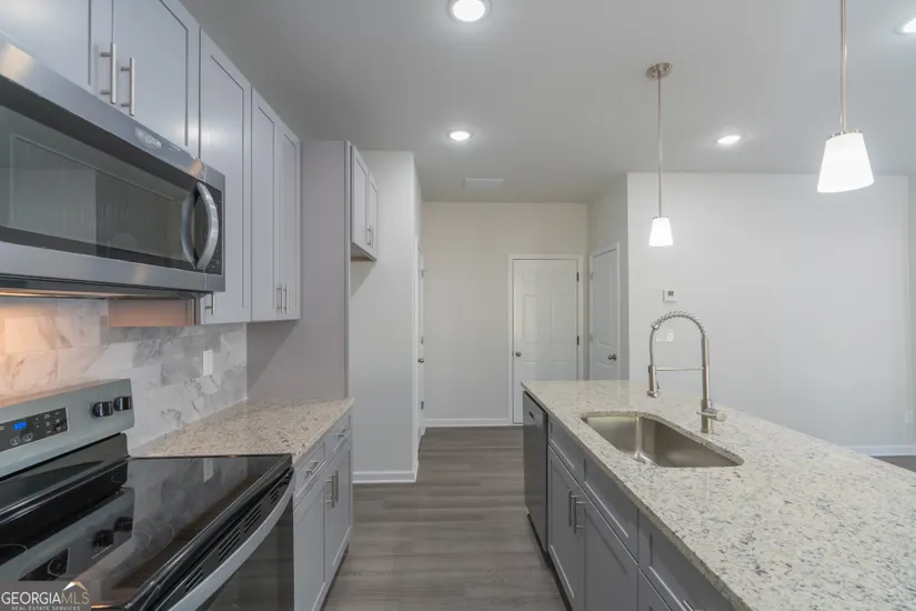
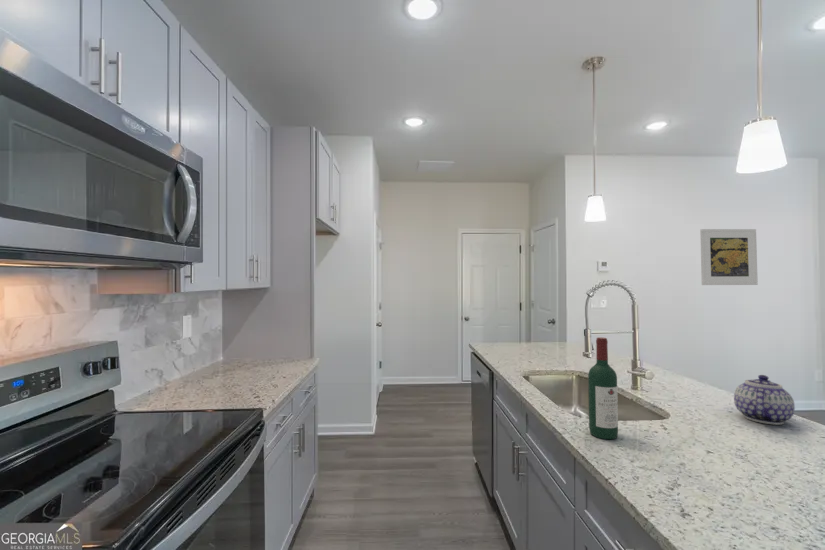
+ wine bottle [587,336,619,440]
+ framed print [699,228,759,286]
+ teapot [733,374,796,426]
